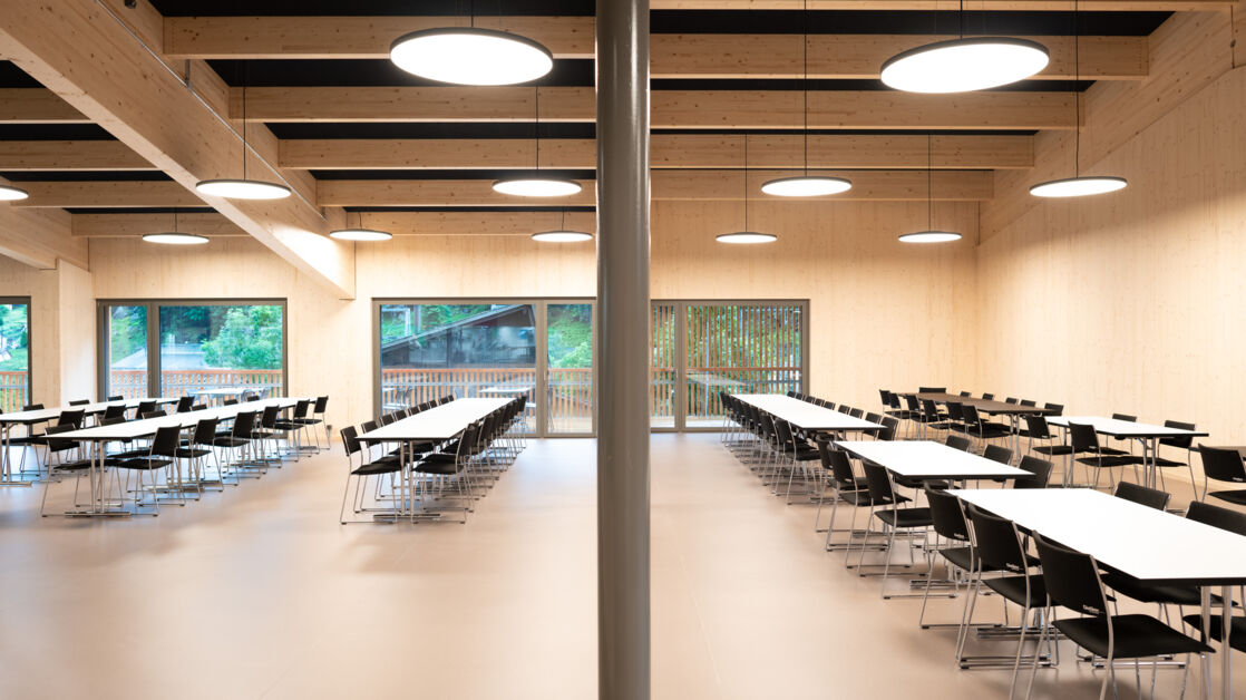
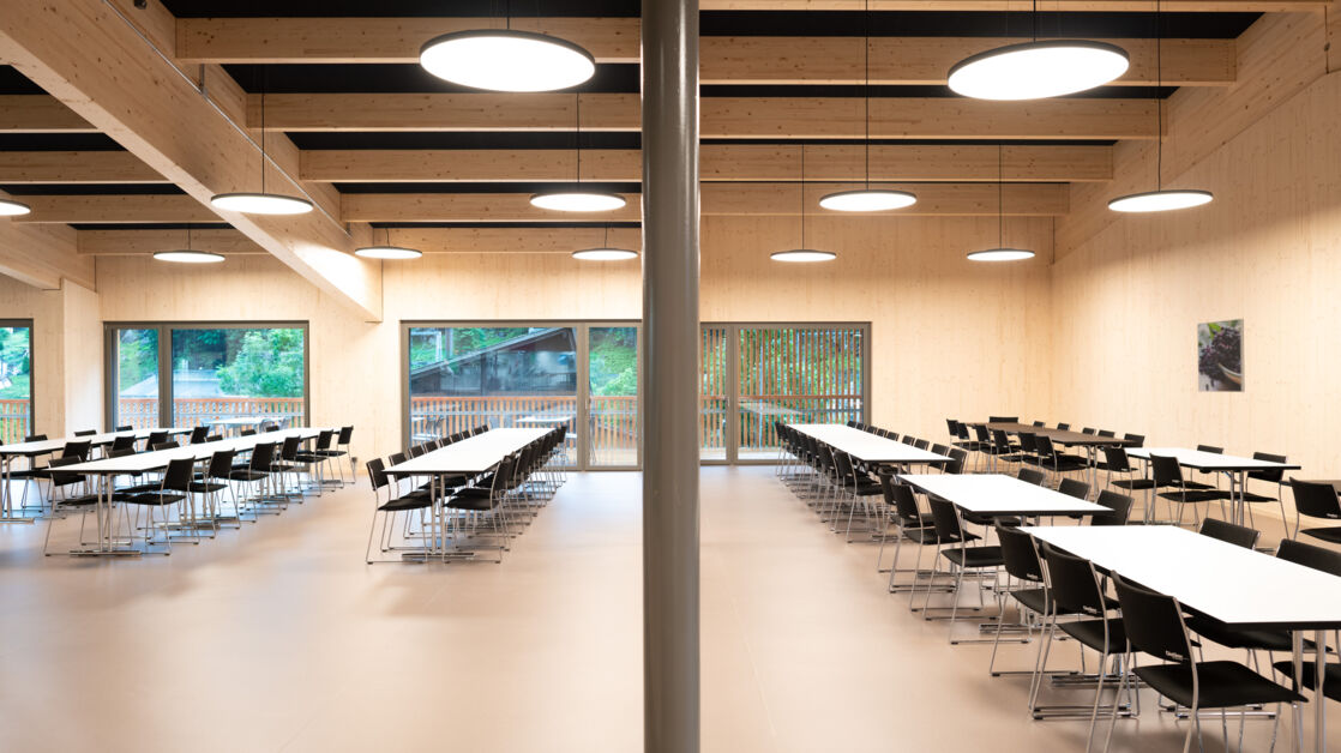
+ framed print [1196,318,1246,393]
